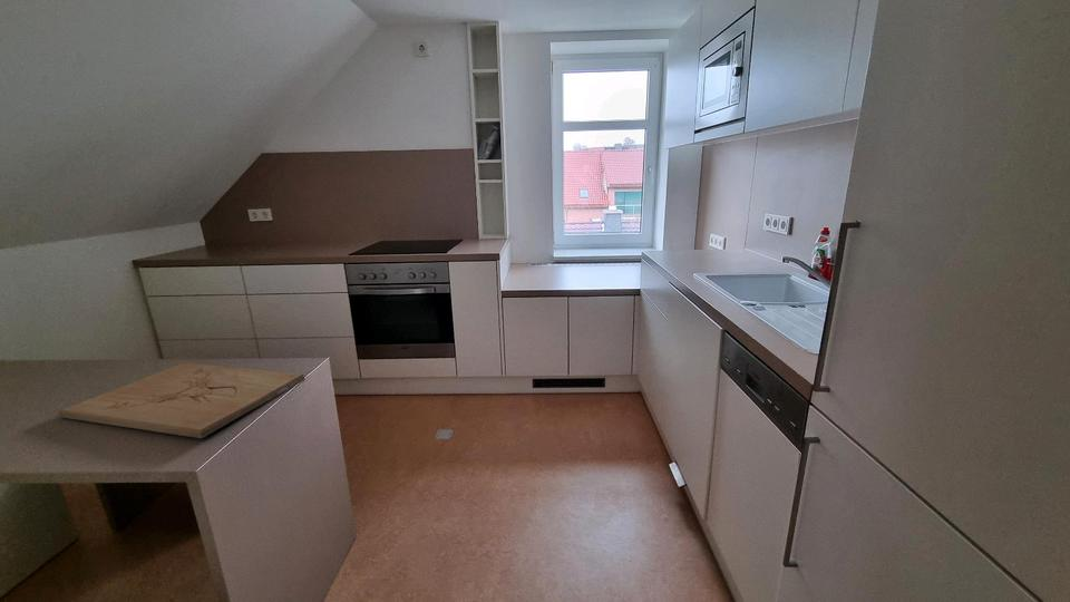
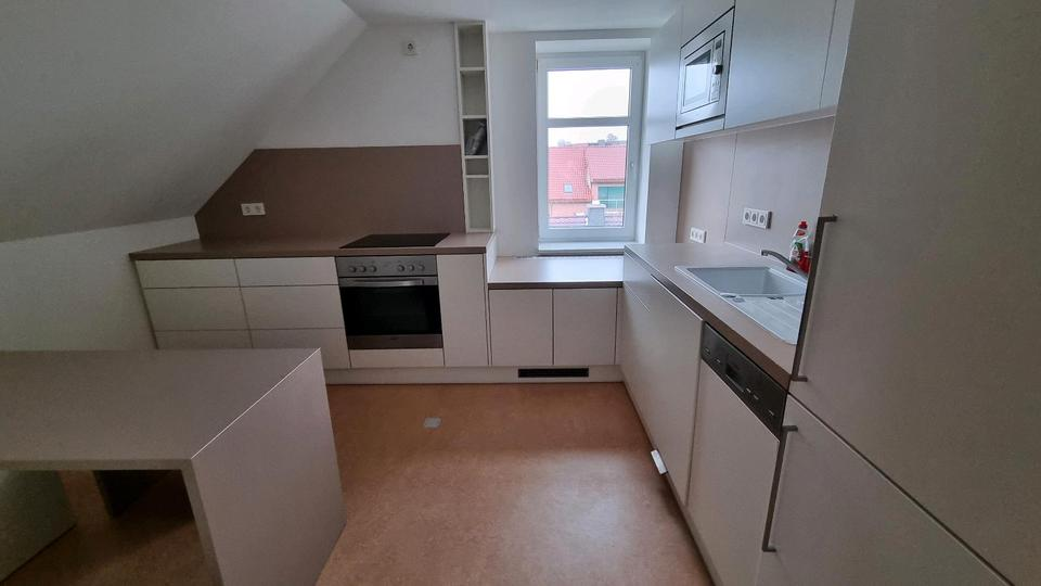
- cutting board [58,361,305,439]
